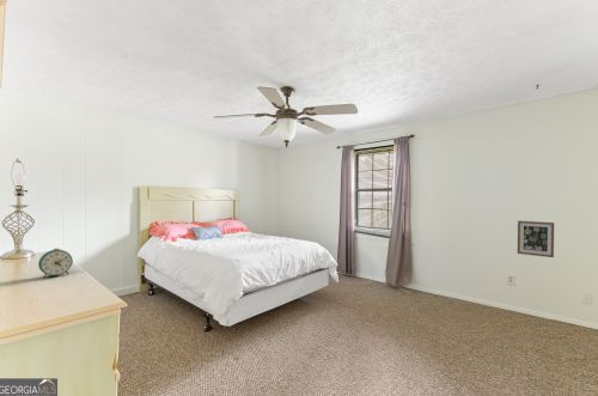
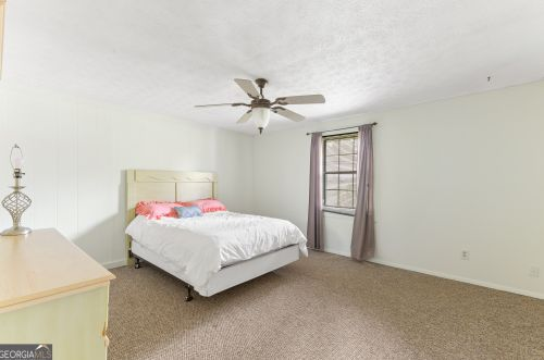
- alarm clock [37,248,74,279]
- wall art [517,220,555,258]
